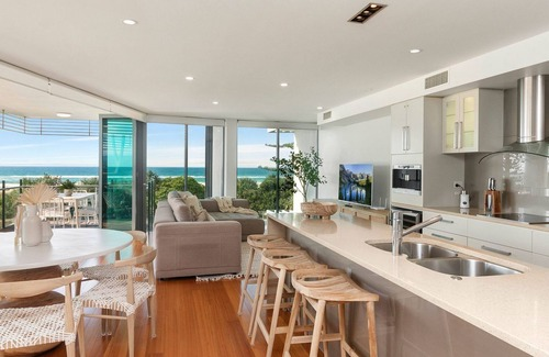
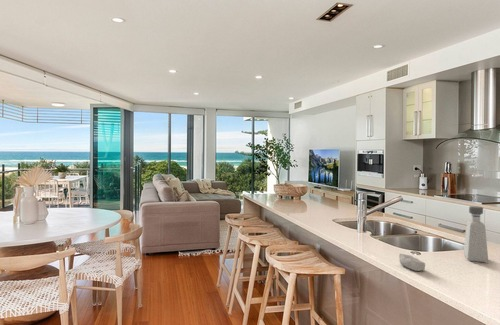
+ soap dispenser [463,205,489,263]
+ soap bar [398,252,426,272]
